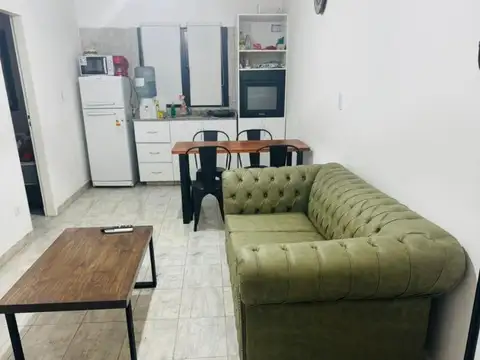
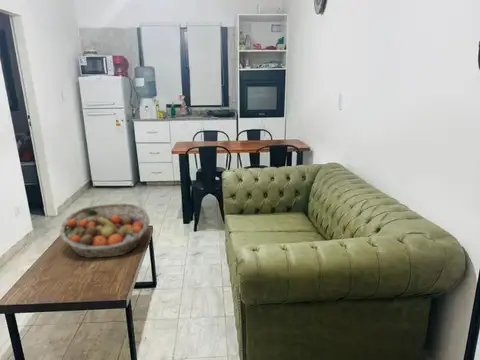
+ fruit basket [59,202,151,259]
